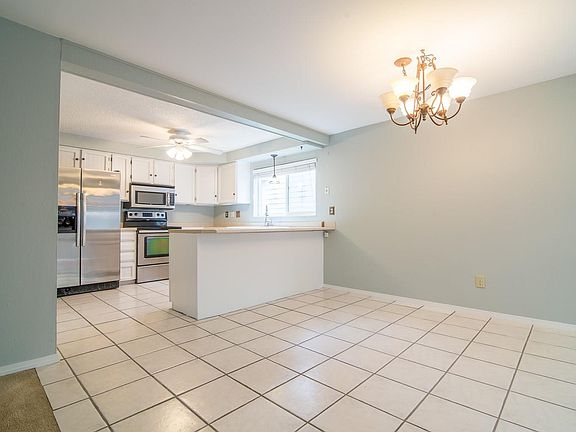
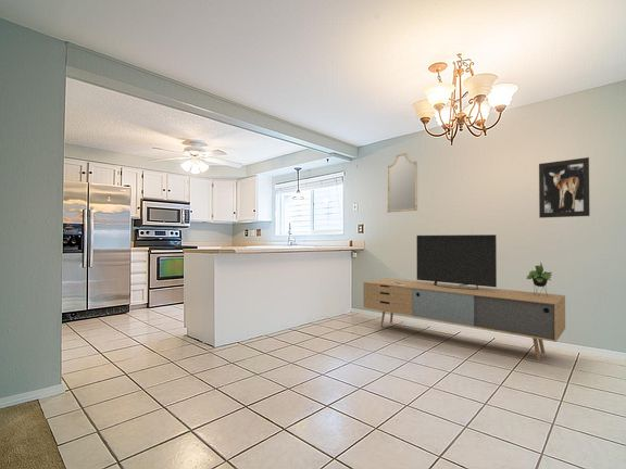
+ media console [362,233,566,362]
+ home mirror [386,152,418,214]
+ wall art [538,156,591,219]
